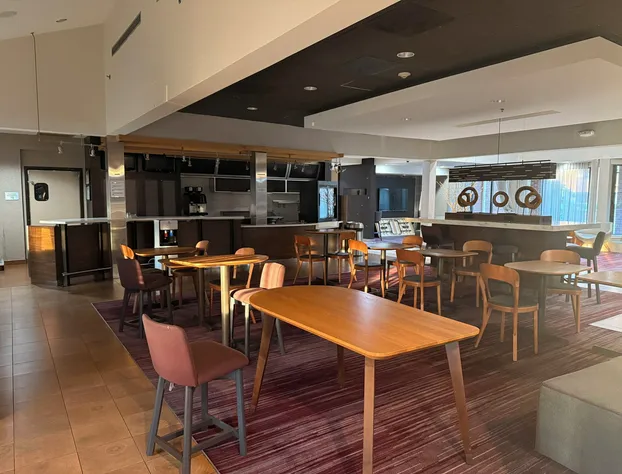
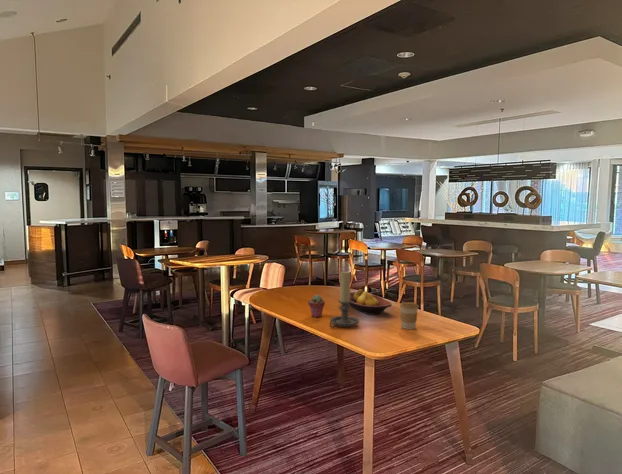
+ coffee cup [399,301,420,330]
+ fruit bowl [348,288,393,316]
+ candle holder [329,270,360,328]
+ potted succulent [307,294,326,318]
